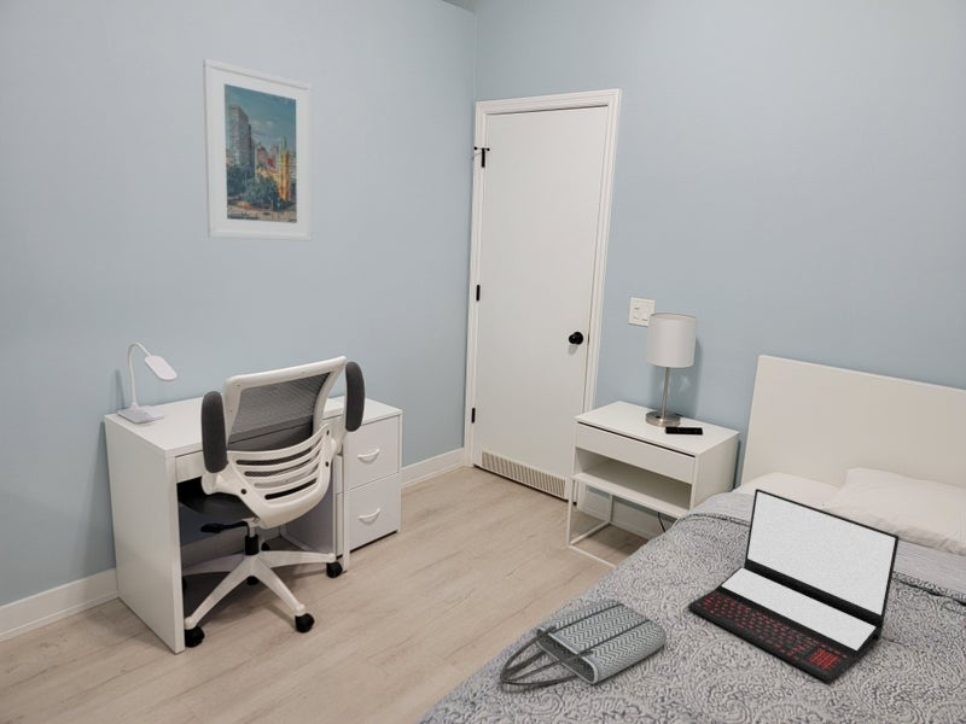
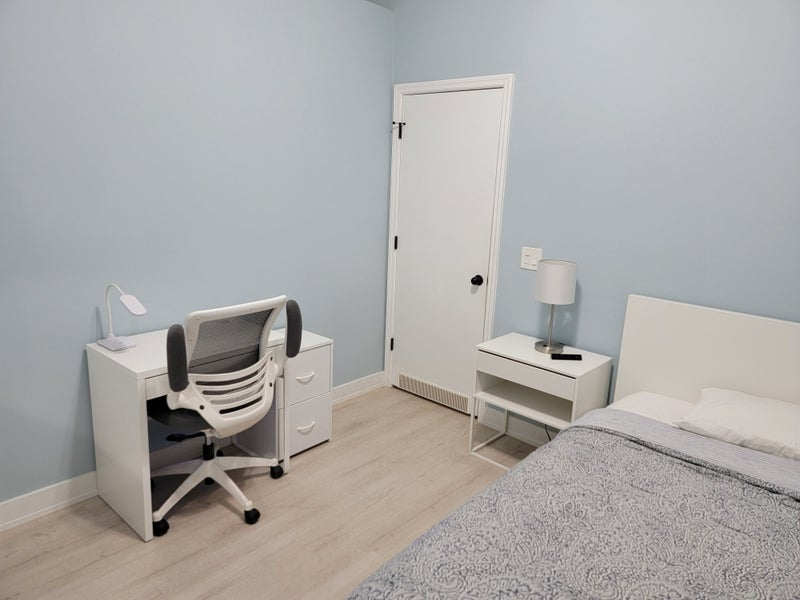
- laptop [687,487,901,683]
- tote bag [499,599,668,687]
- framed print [202,58,313,243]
